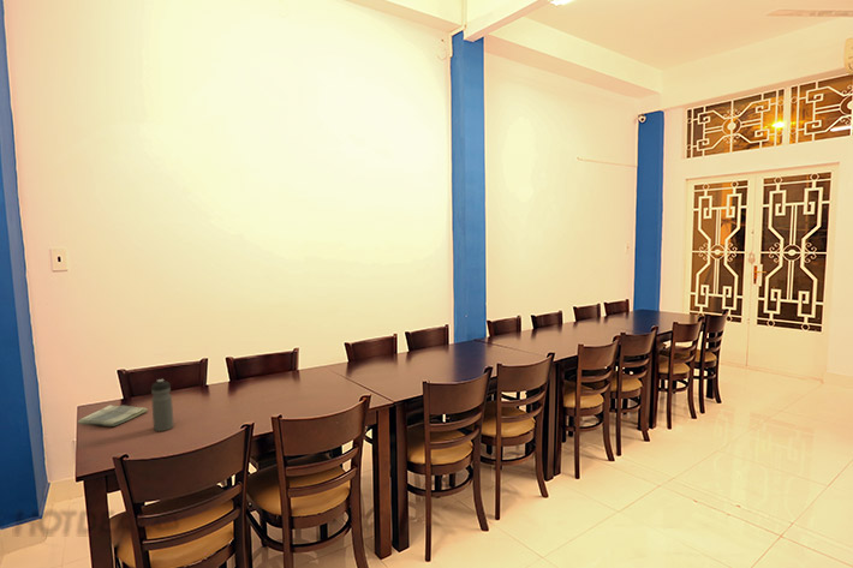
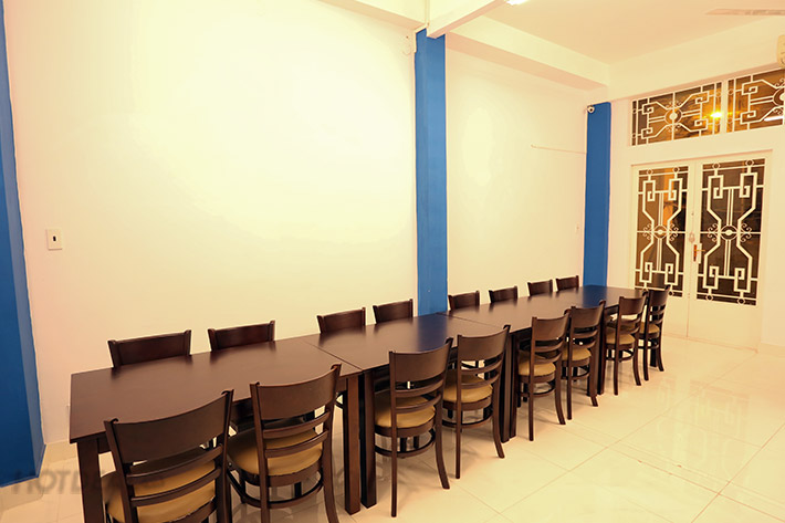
- water bottle [150,378,175,432]
- dish towel [77,403,149,428]
